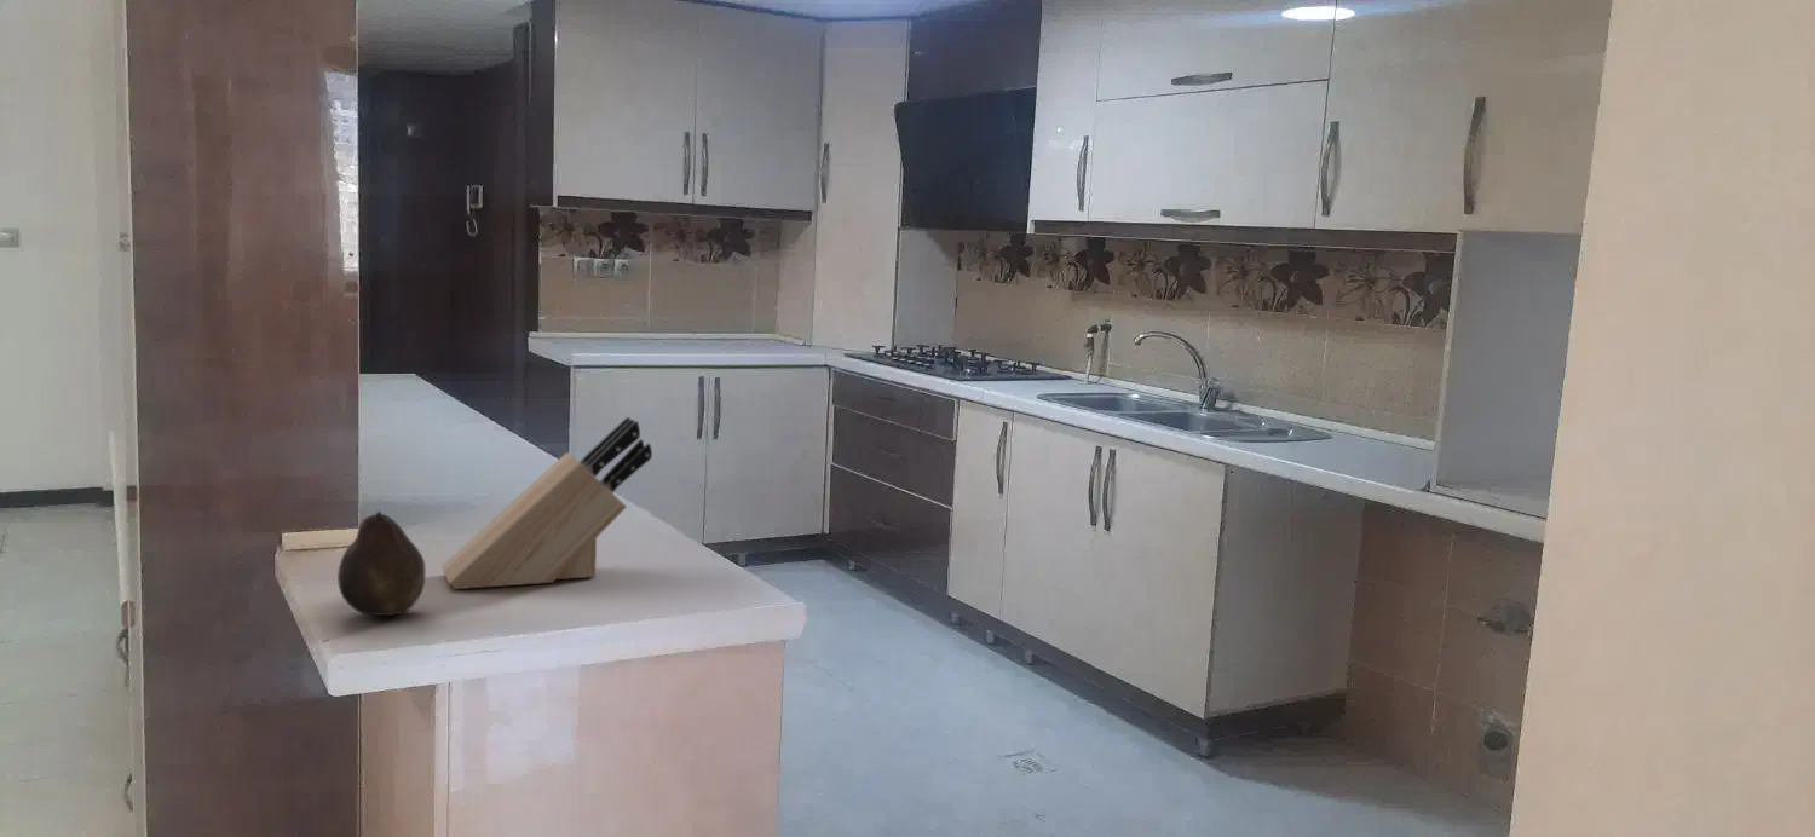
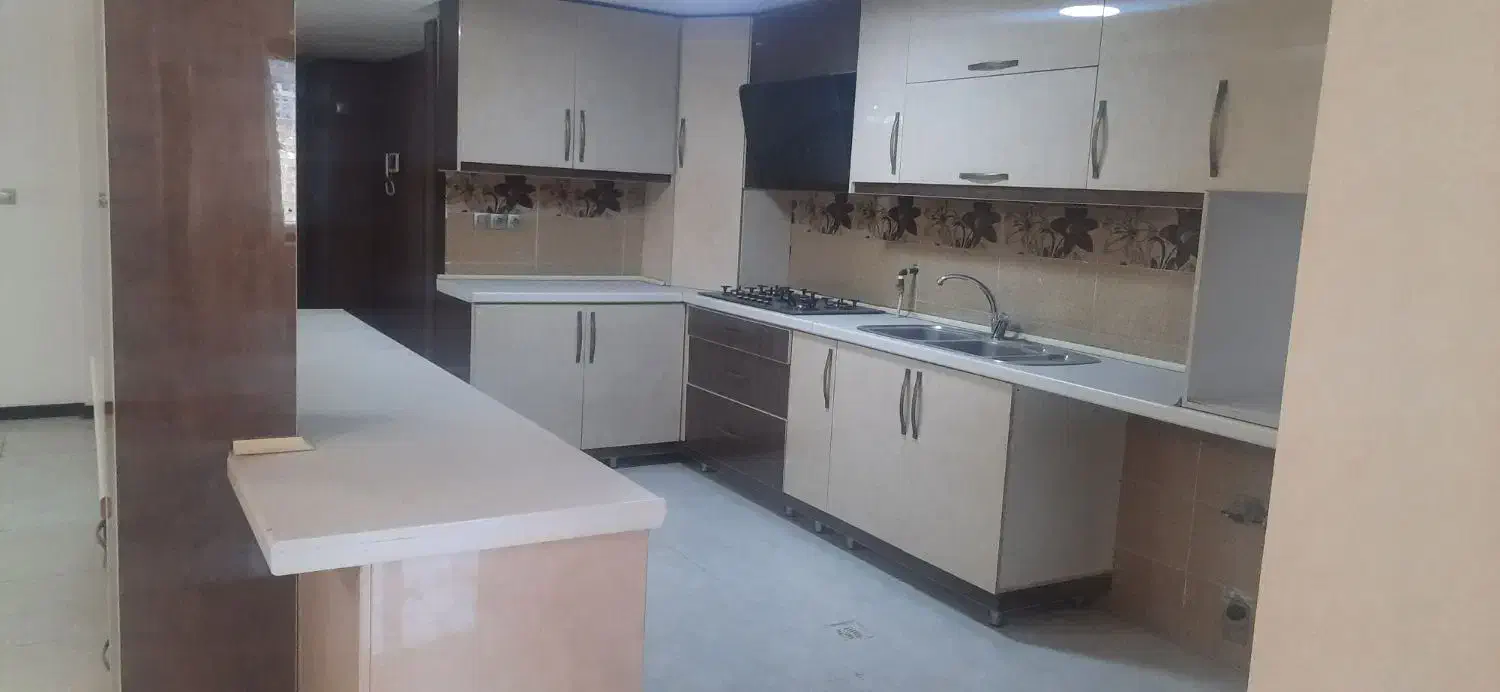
- knife block [440,416,653,590]
- fruit [336,510,426,617]
